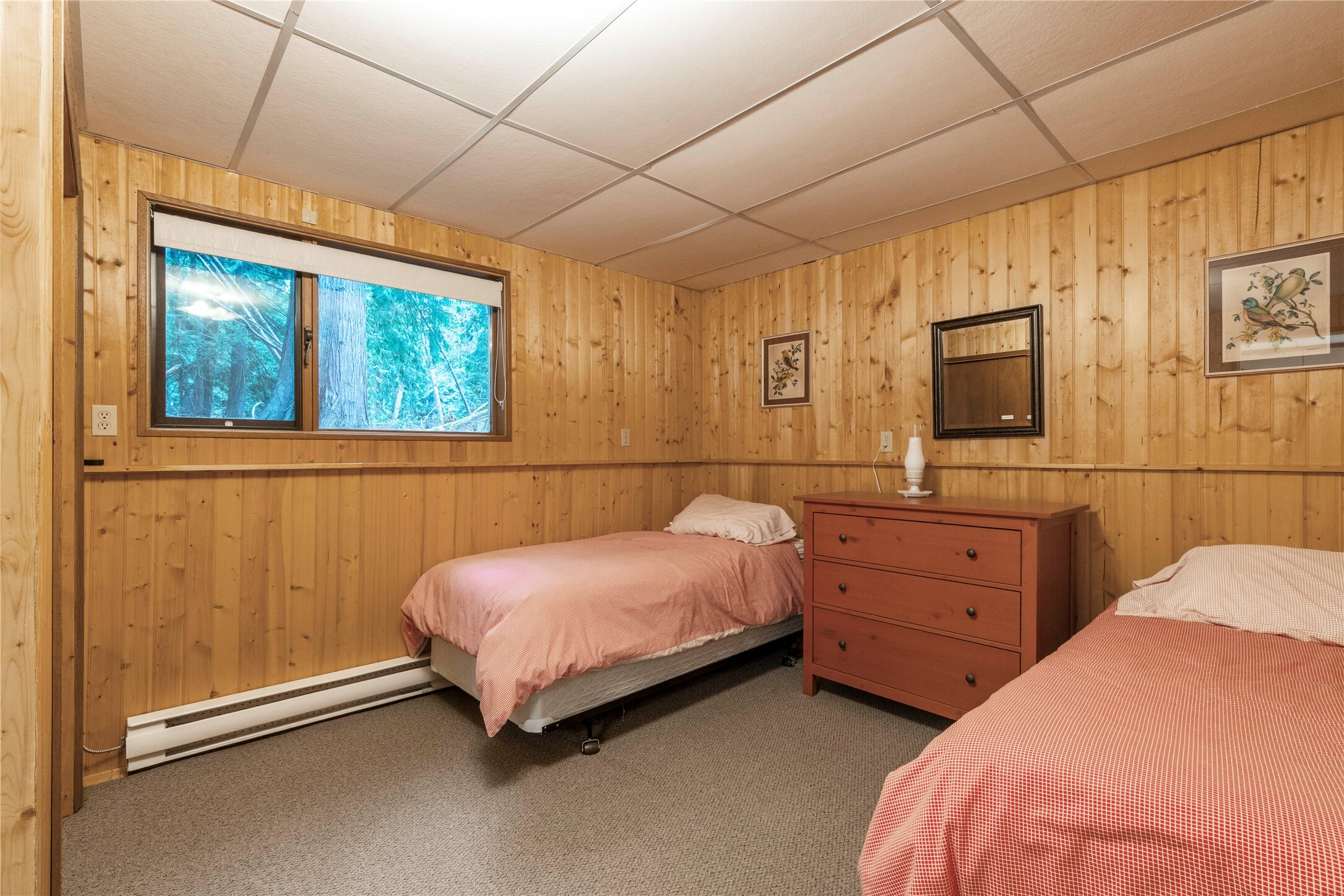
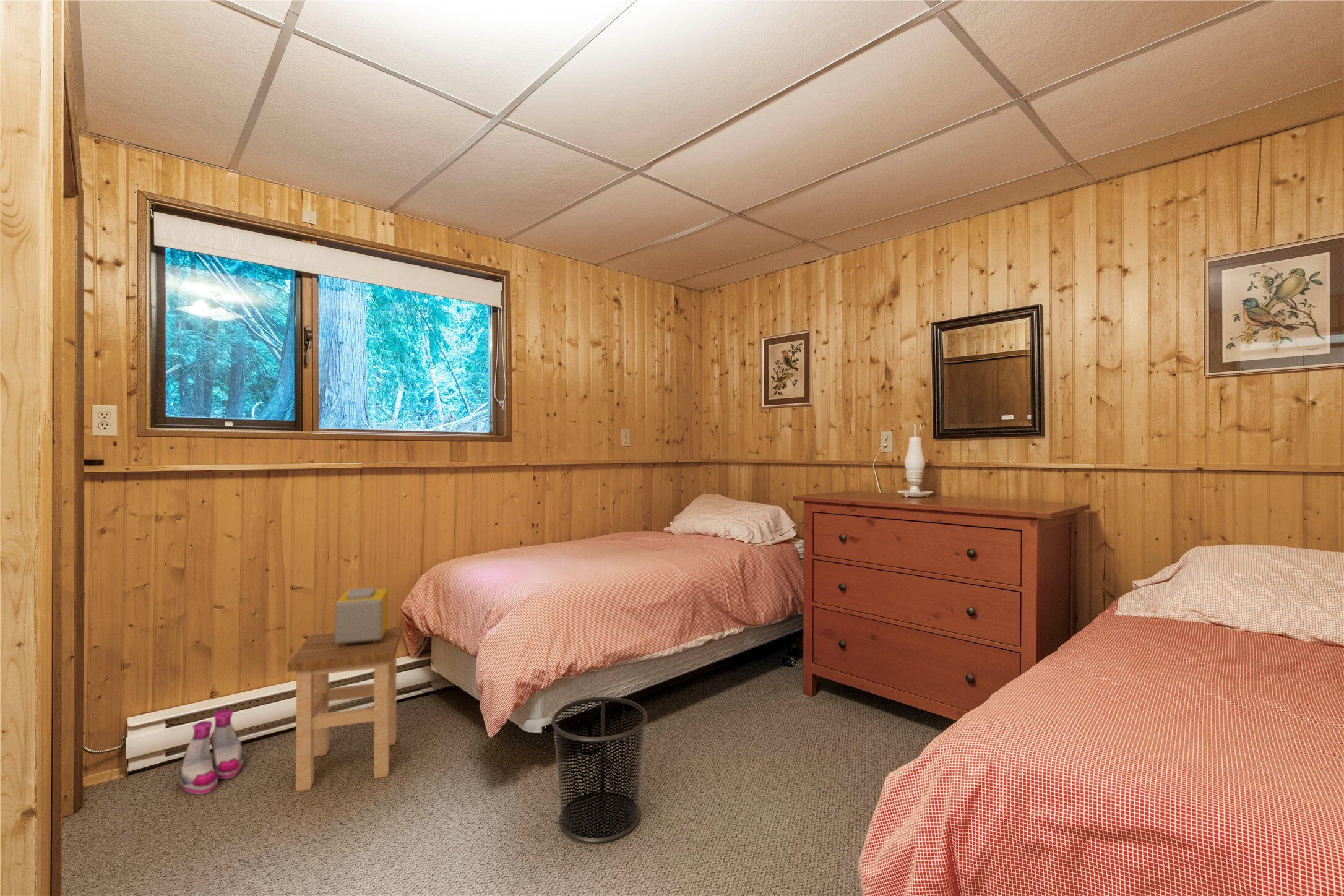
+ waste bin [551,696,648,843]
+ alarm clock [335,587,388,647]
+ stool [286,626,403,792]
+ boots [179,709,244,795]
